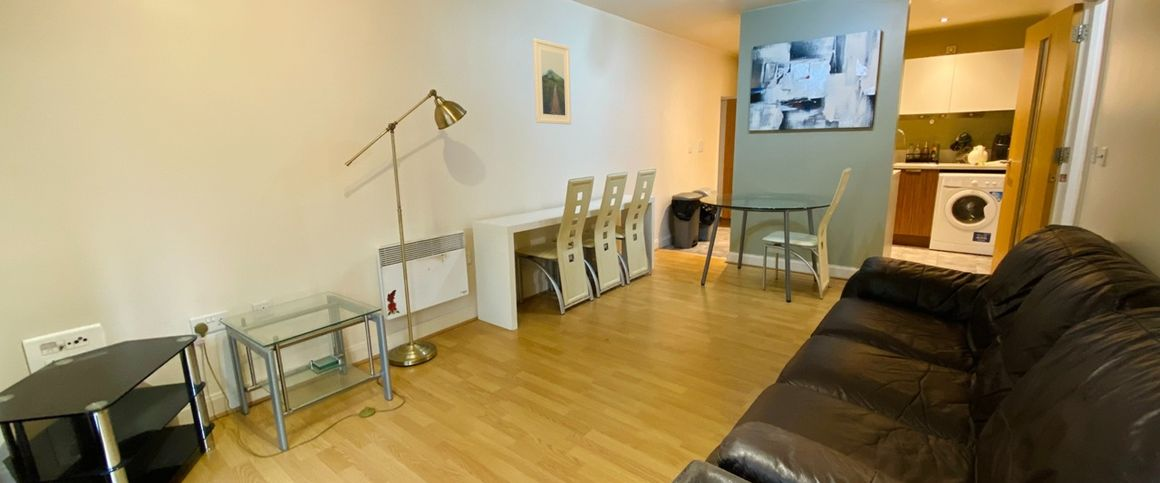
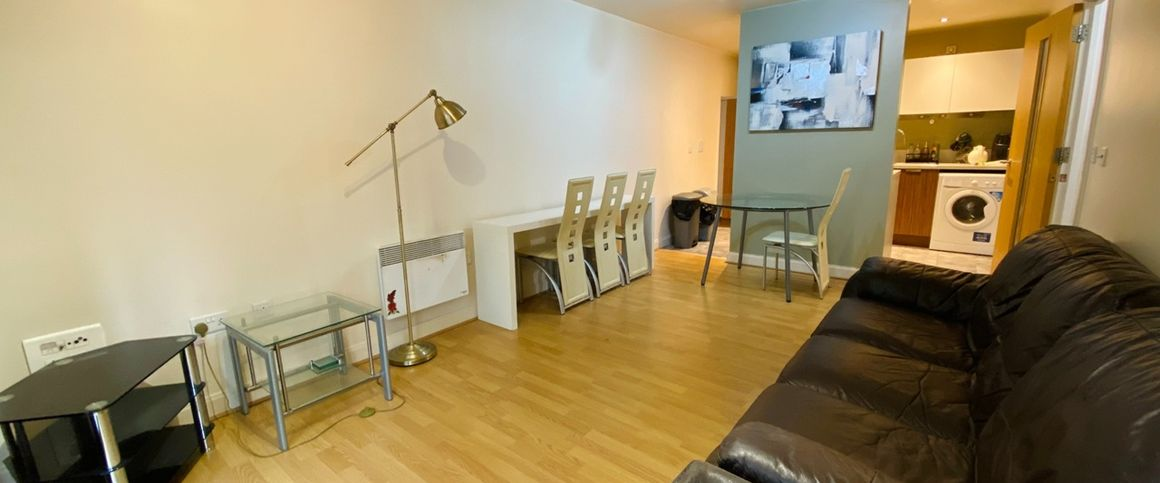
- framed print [532,38,572,125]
